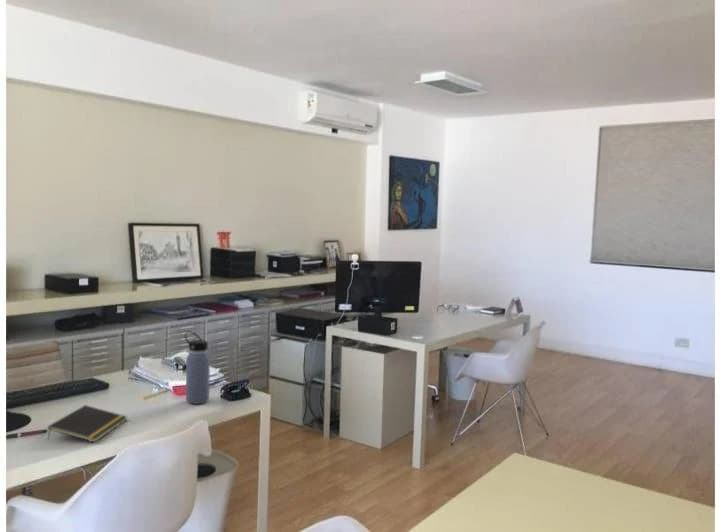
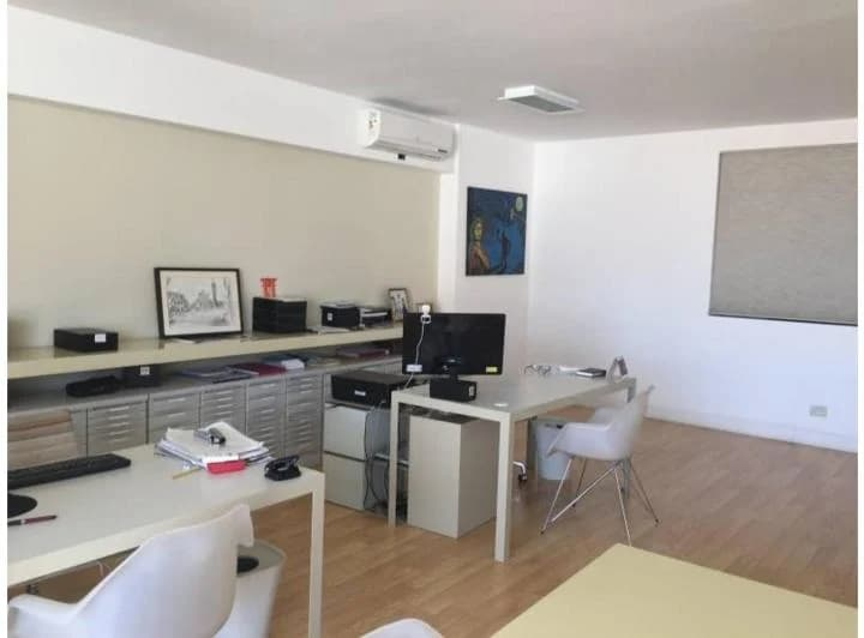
- notepad [46,404,128,443]
- water bottle [184,330,211,405]
